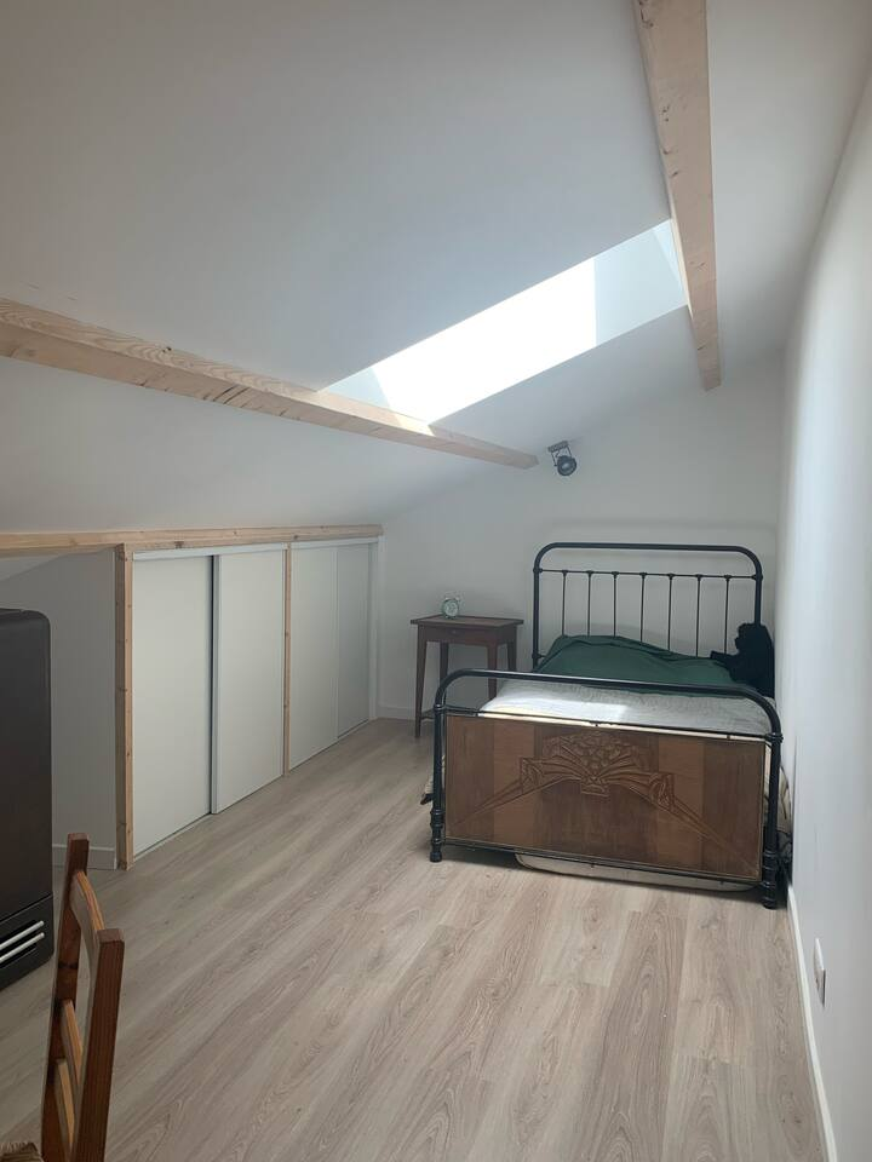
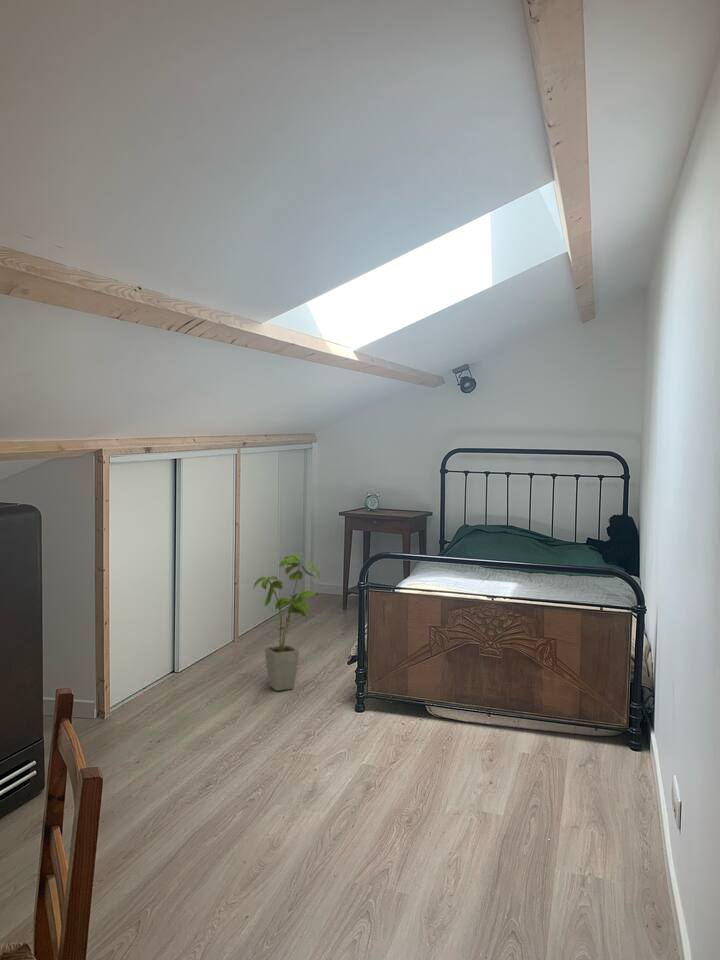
+ house plant [253,554,321,692]
